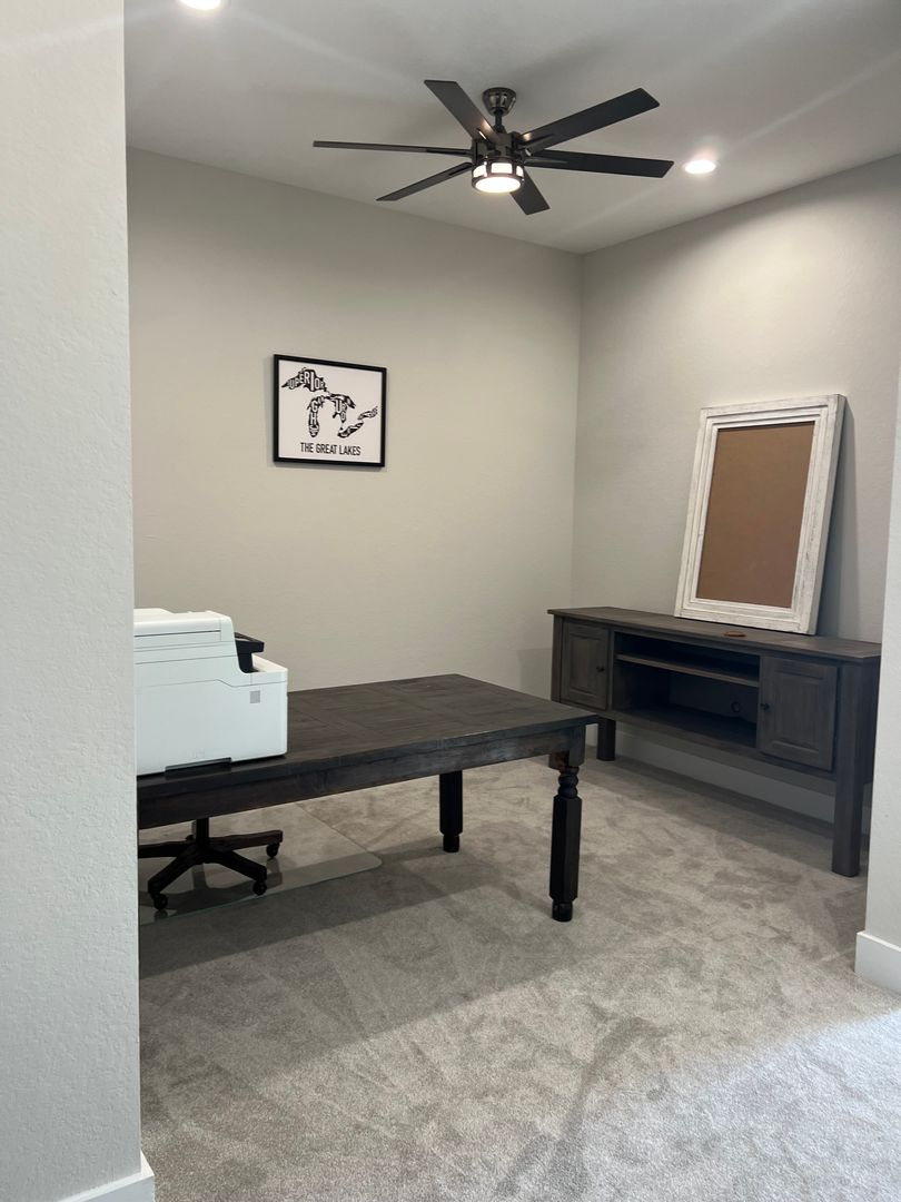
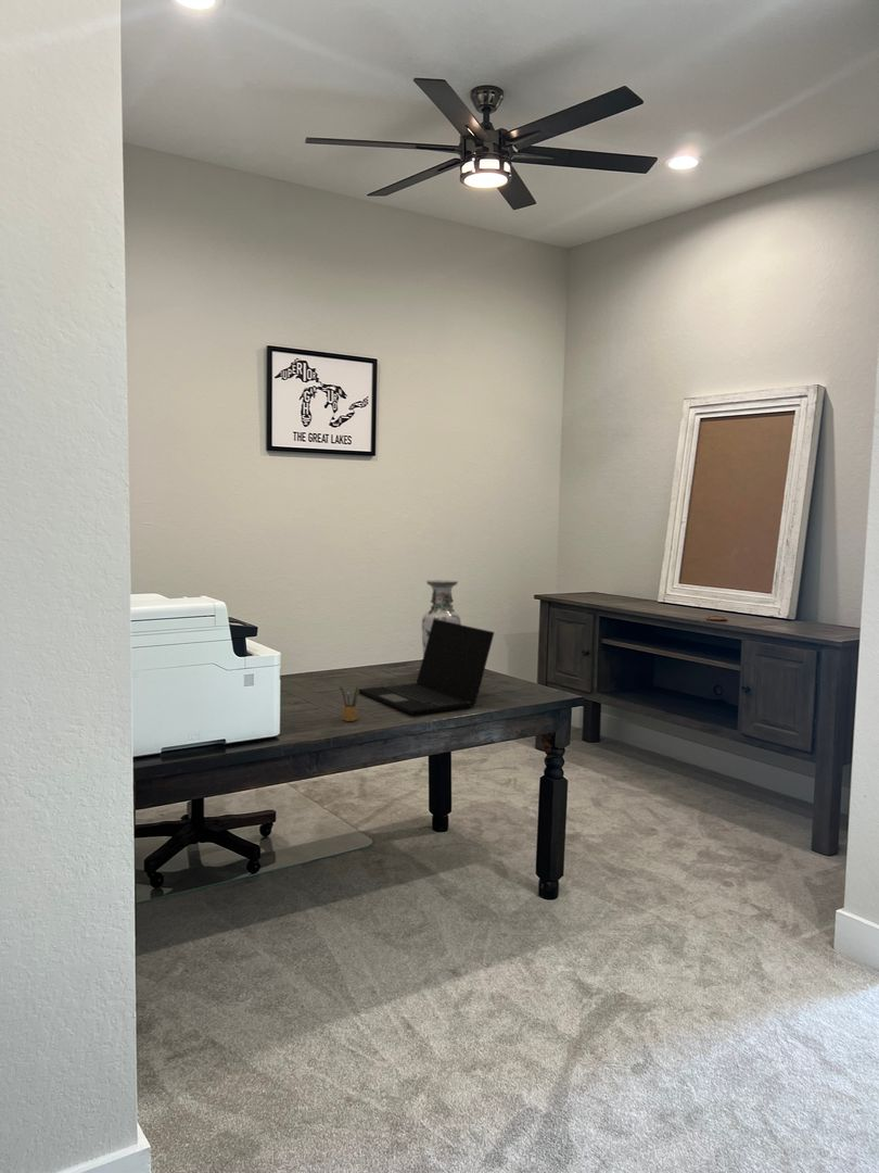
+ pencil box [339,684,359,722]
+ vase [421,579,462,656]
+ laptop [358,619,495,716]
